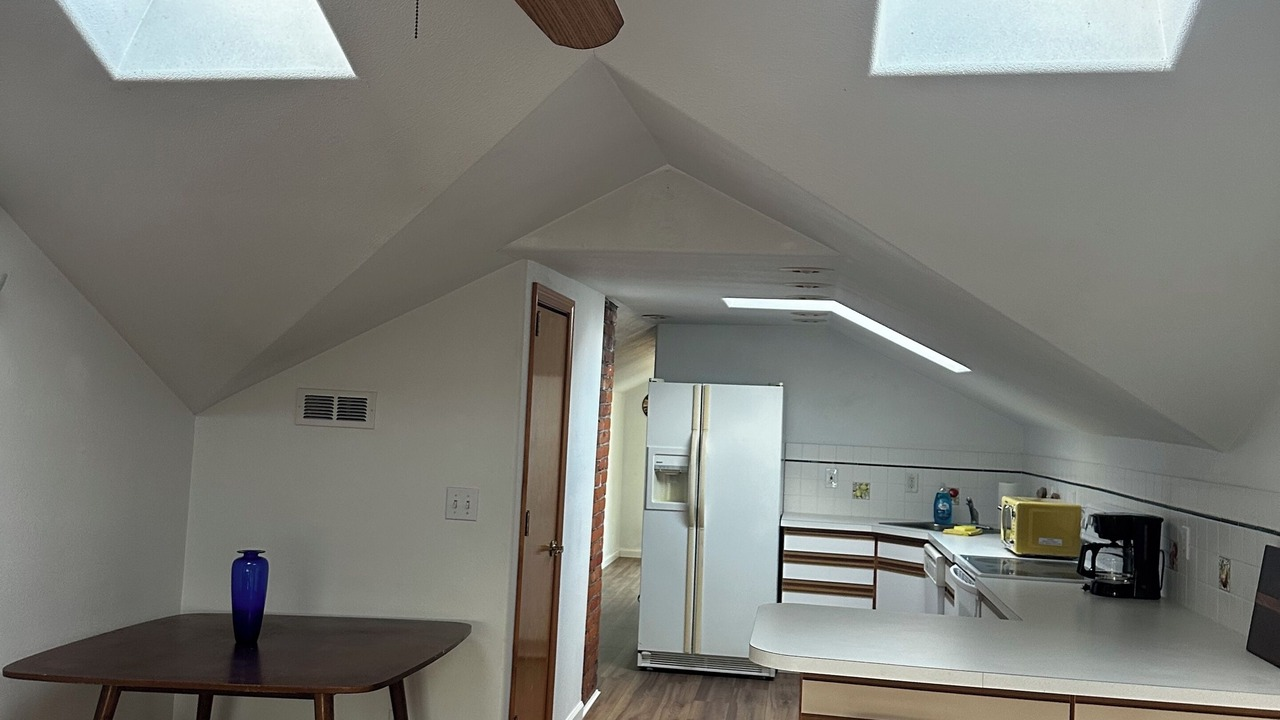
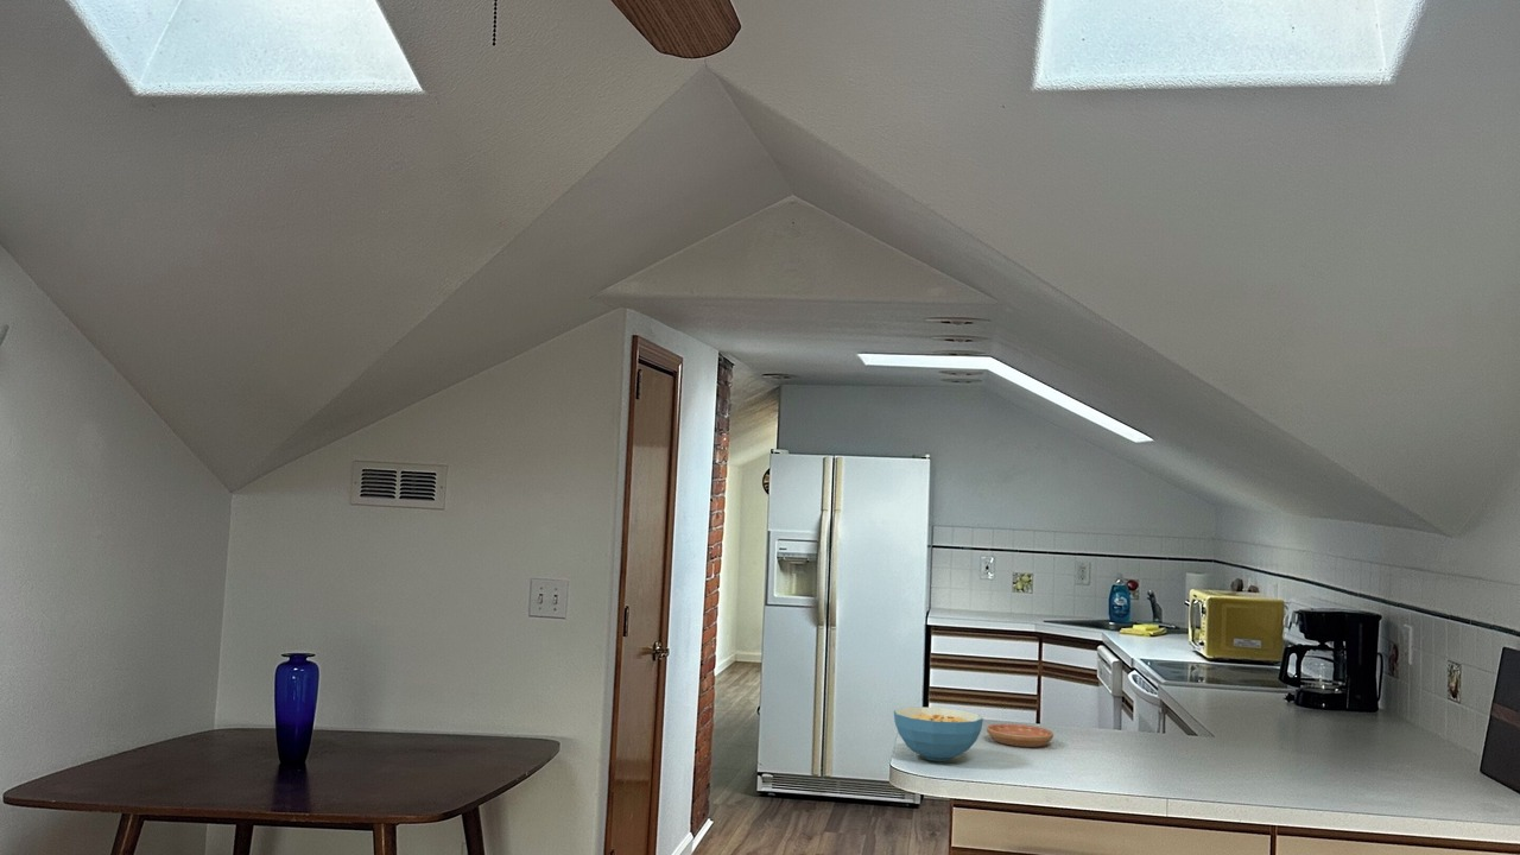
+ saucer [986,722,1054,748]
+ cereal bowl [893,707,984,762]
